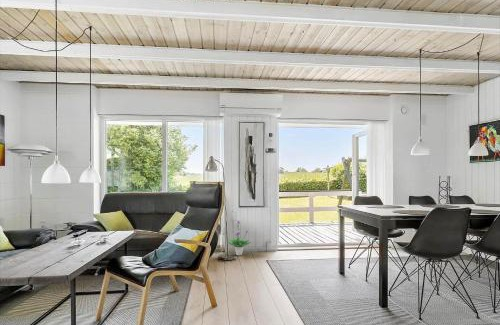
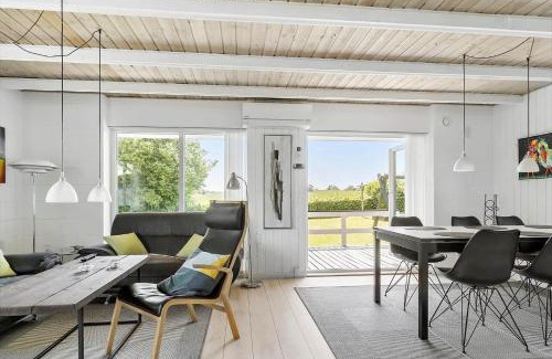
- potted plant [227,219,252,256]
